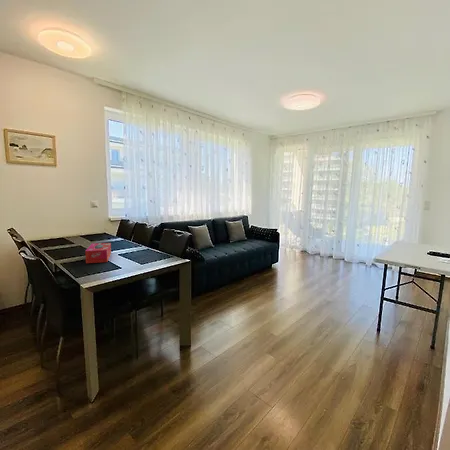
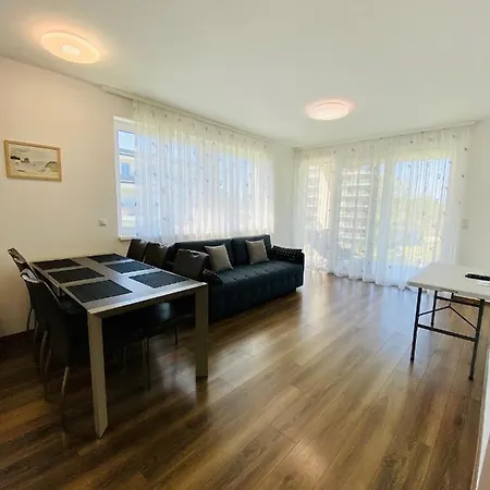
- tissue box [84,242,112,264]
